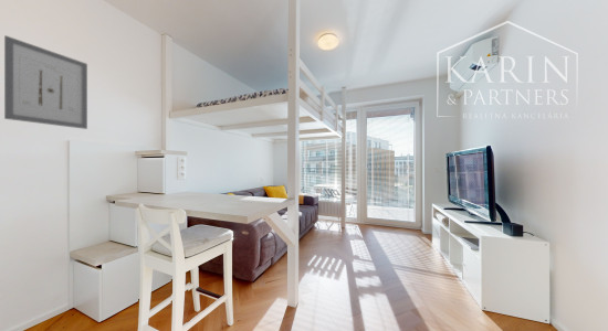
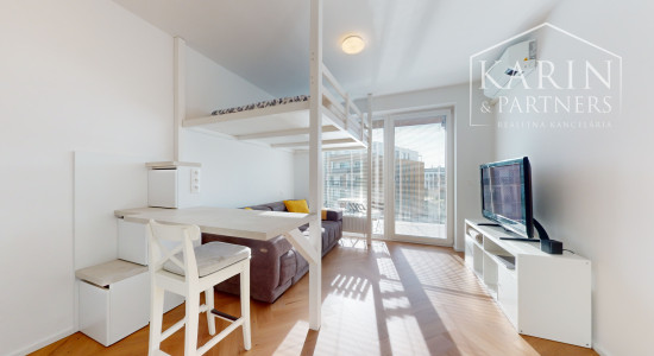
- wall art [3,34,88,130]
